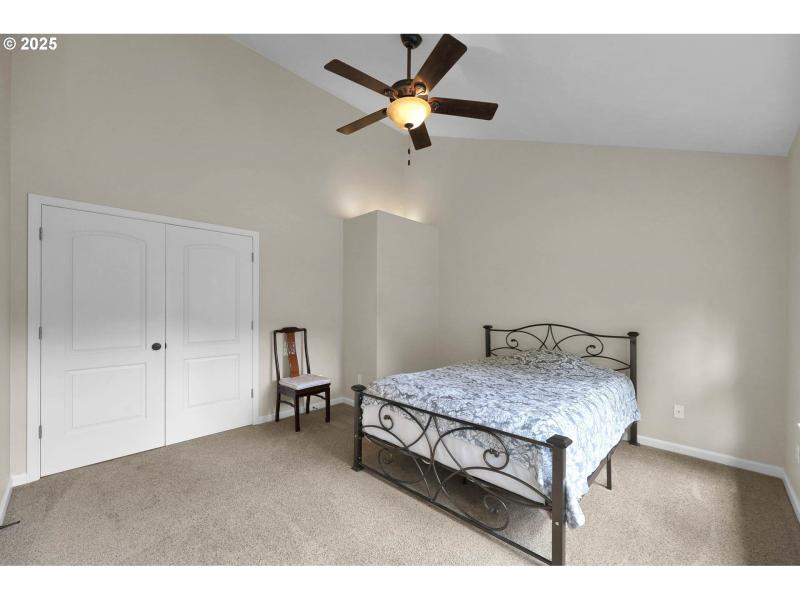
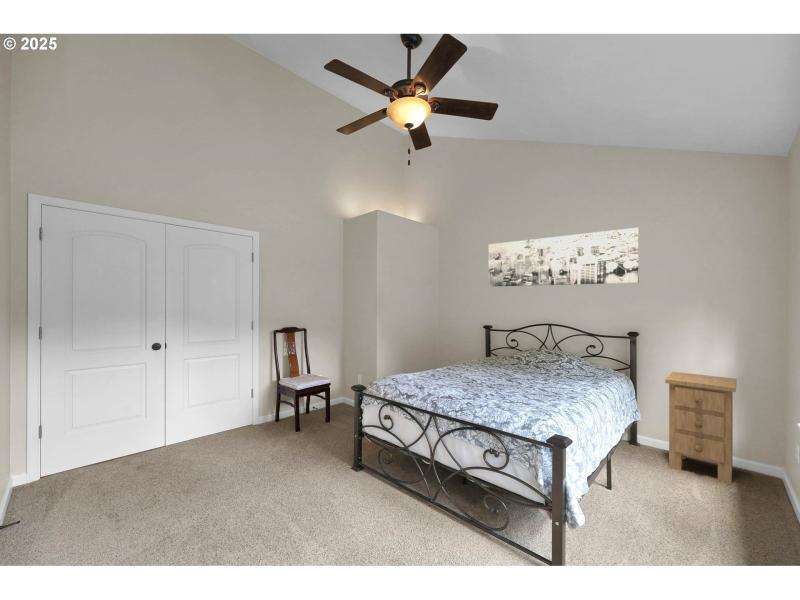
+ nightstand [664,371,738,484]
+ wall art [488,227,640,288]
